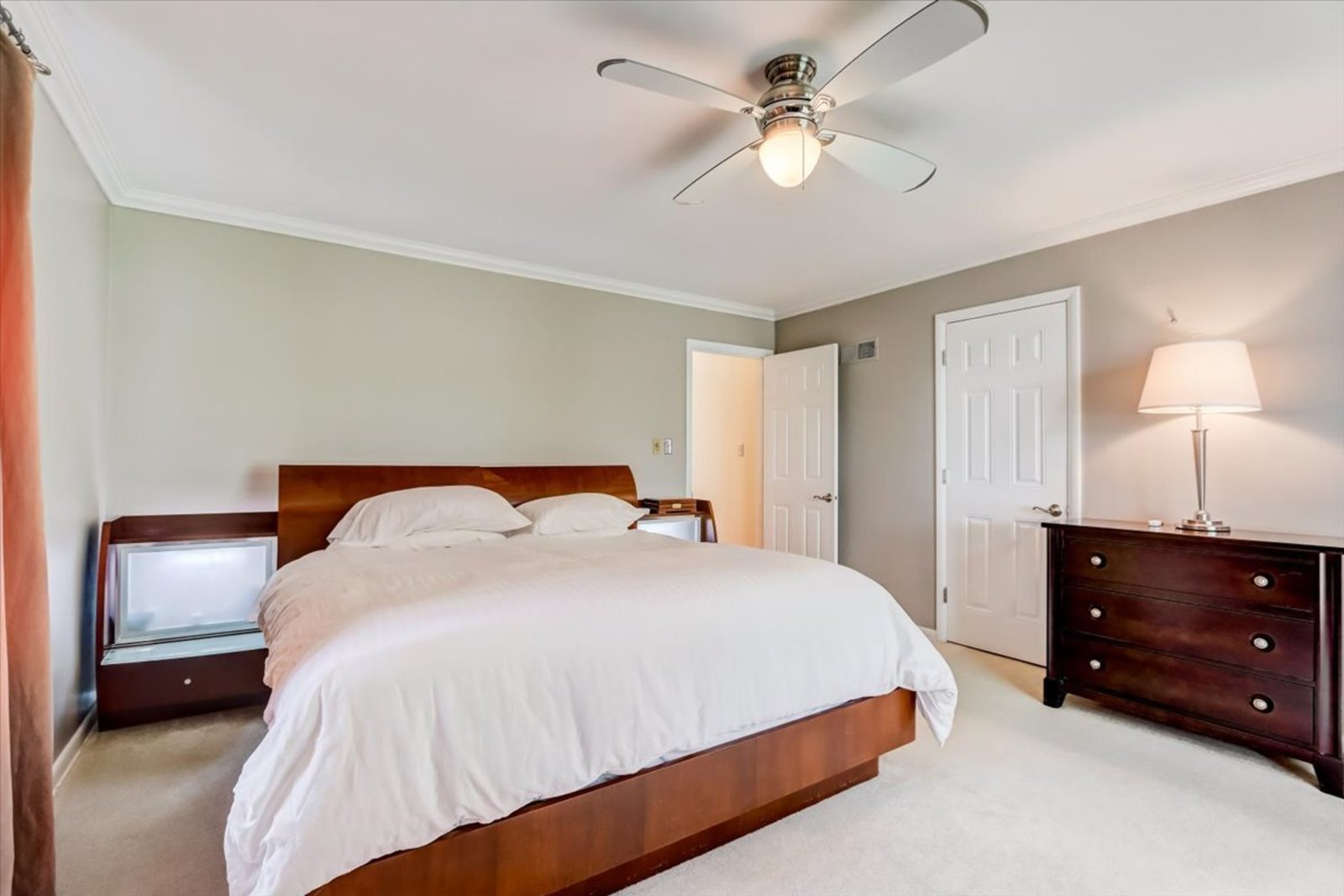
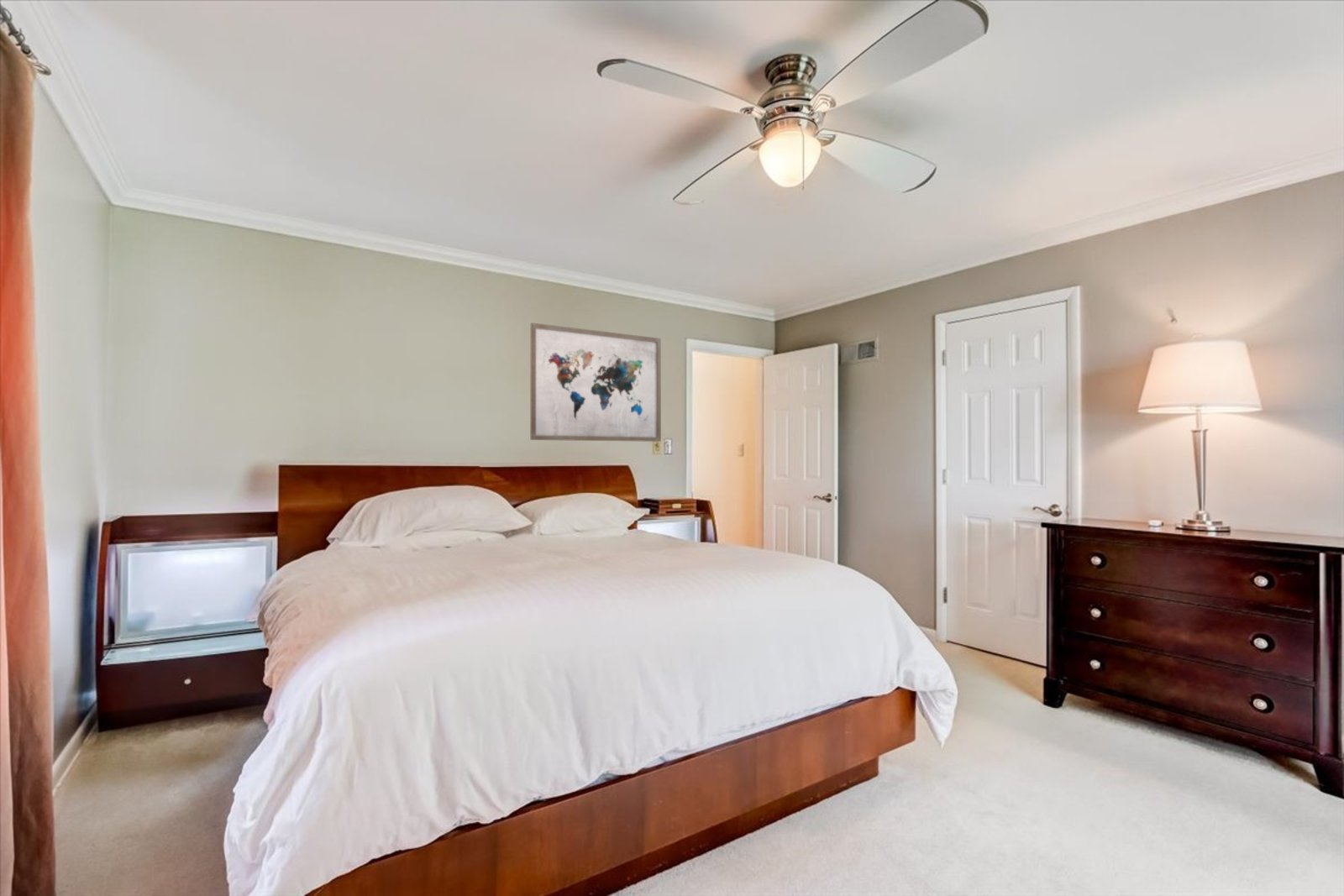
+ wall art [529,322,662,443]
